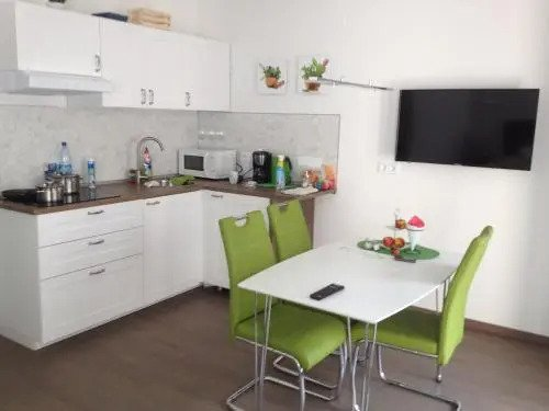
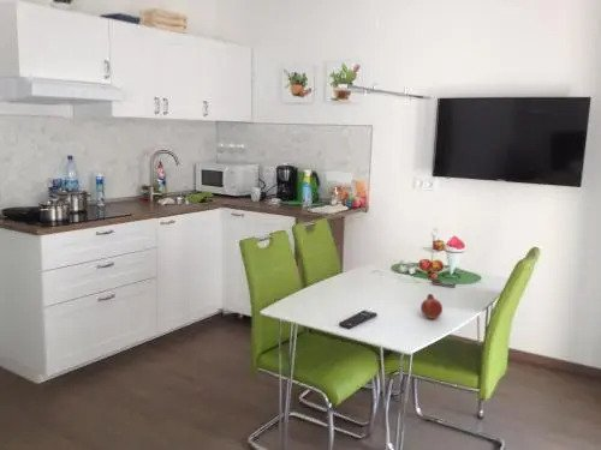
+ fruit [419,293,444,320]
